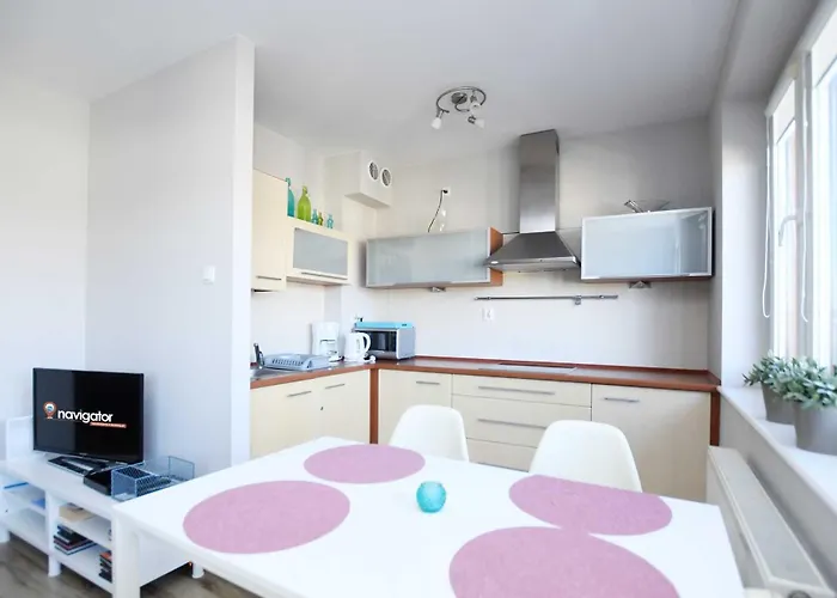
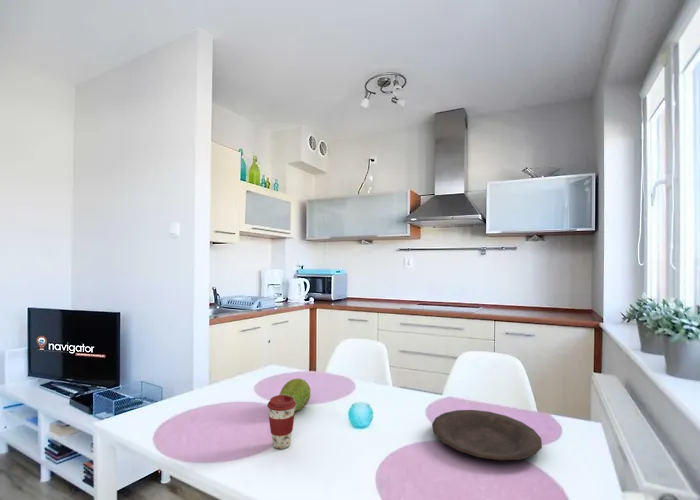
+ coffee cup [266,394,296,450]
+ plate [431,409,543,461]
+ fruit [278,378,312,413]
